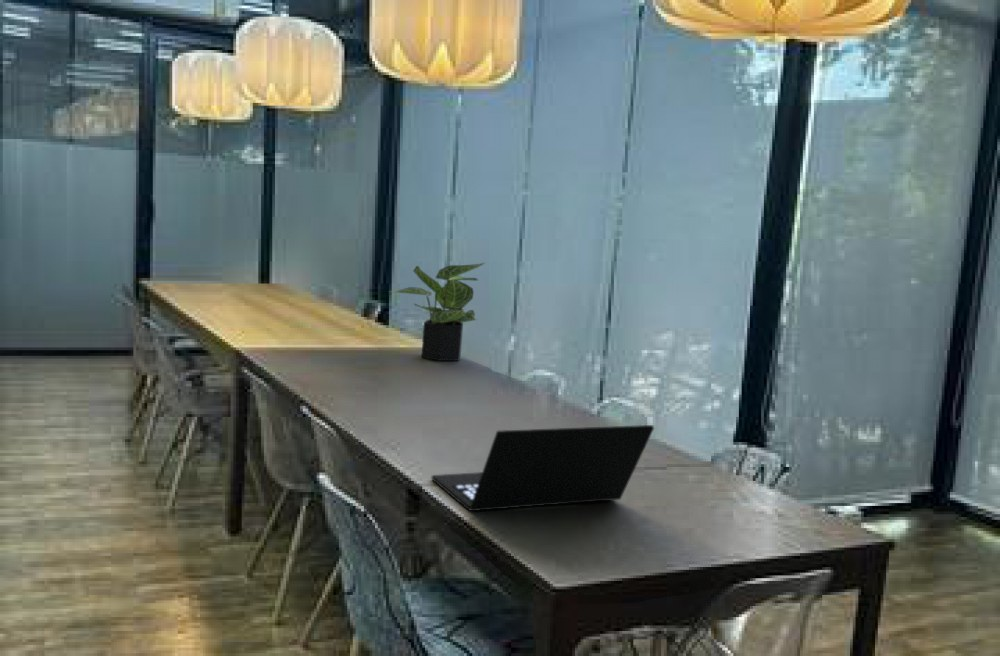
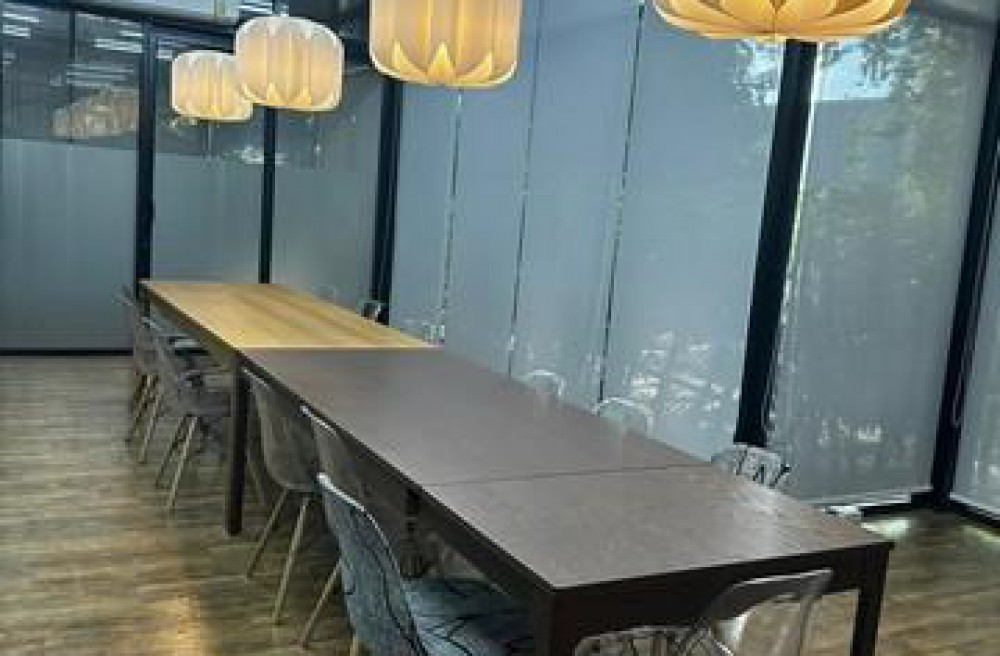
- laptop [430,424,655,512]
- potted plant [387,262,485,362]
